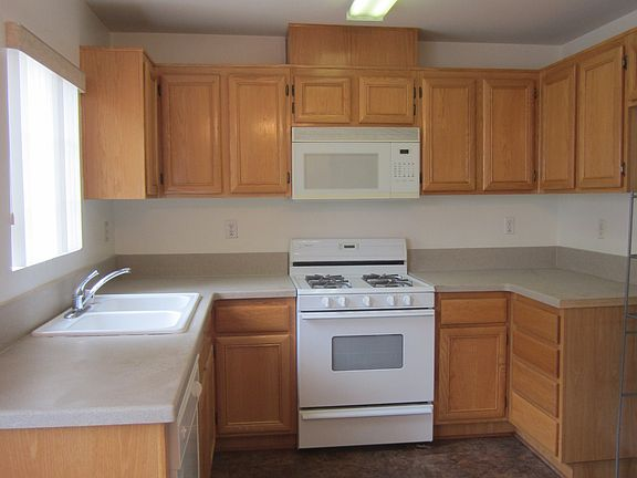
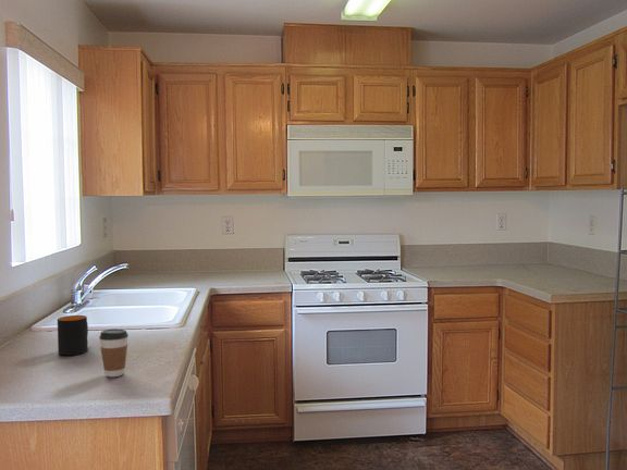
+ coffee cup [98,329,130,378]
+ mug [57,314,89,356]
